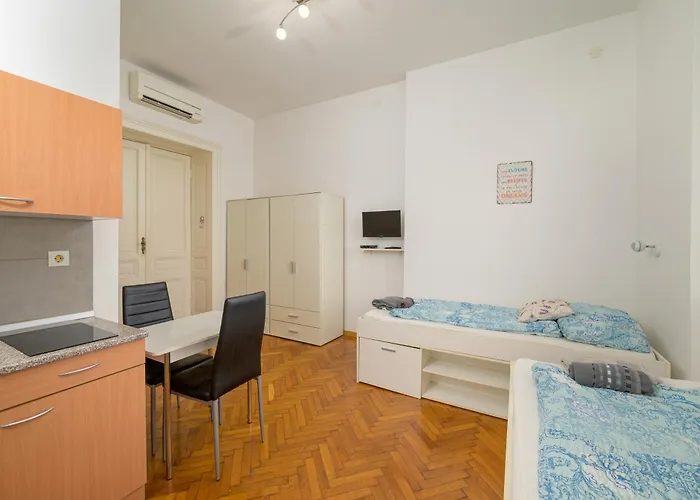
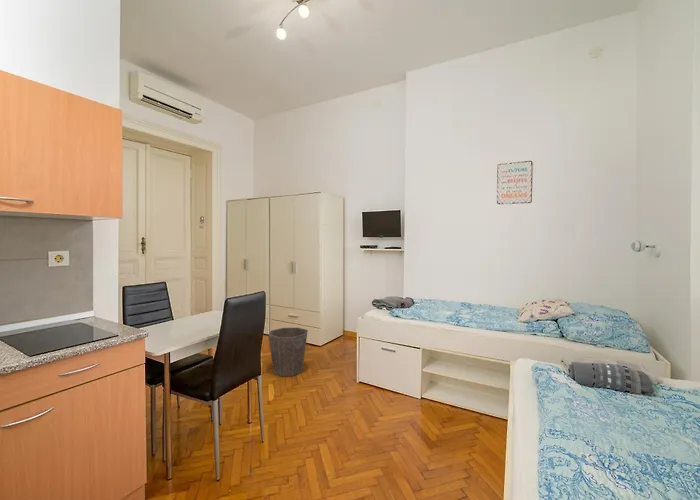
+ waste bin [267,327,309,377]
